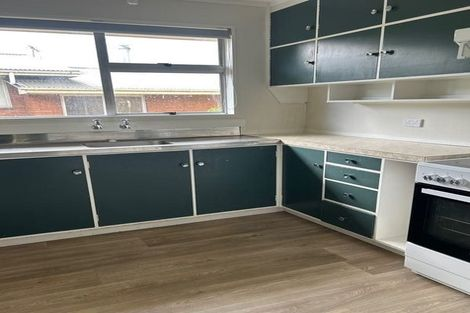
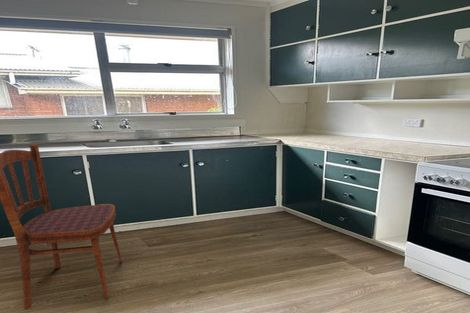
+ dining chair [0,144,123,311]
